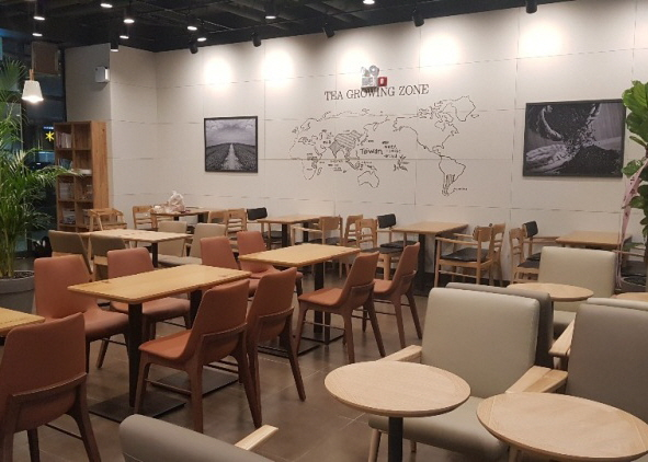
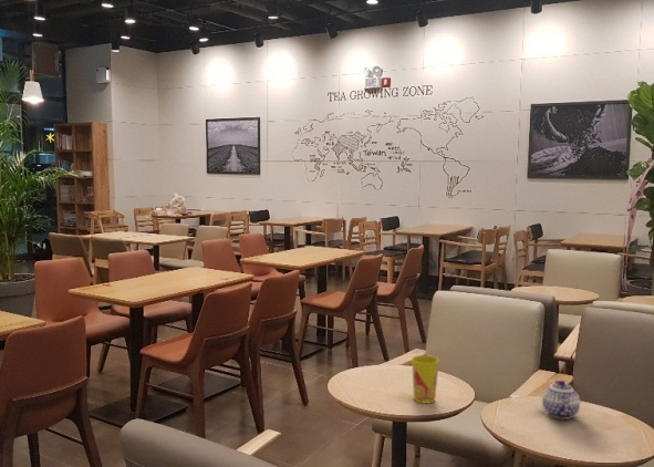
+ cup [411,354,440,405]
+ teapot [541,380,581,421]
